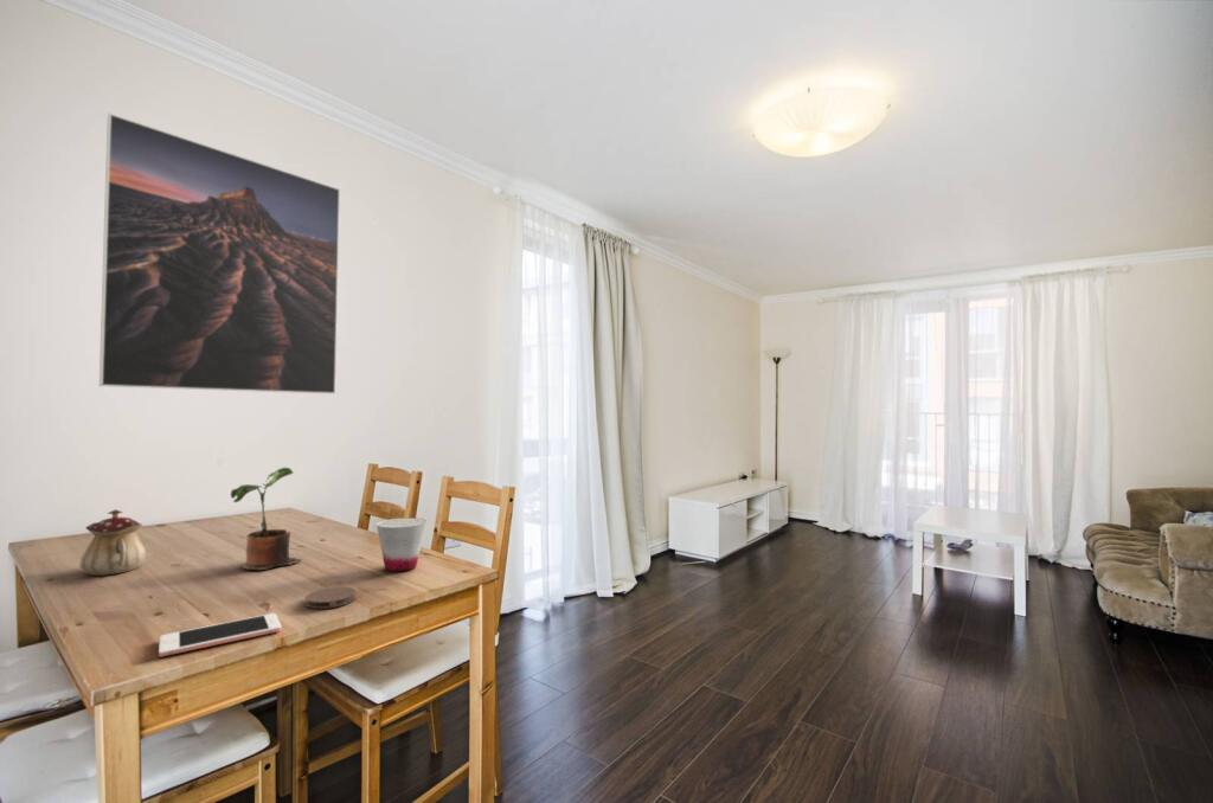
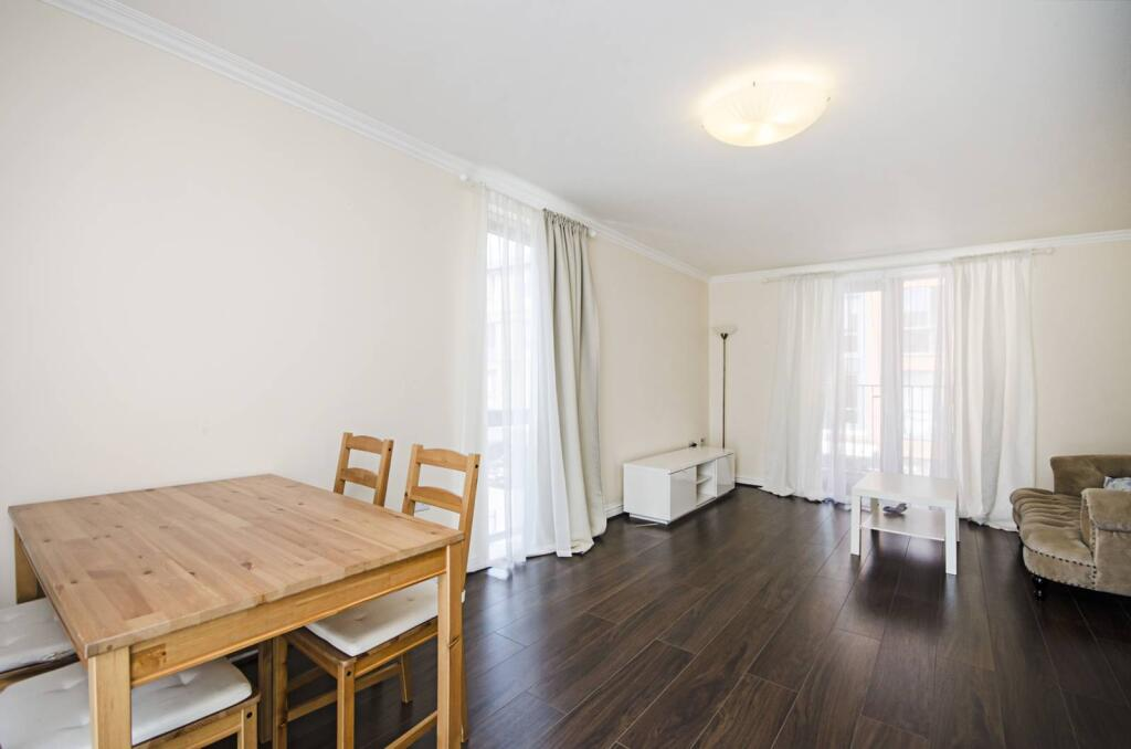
- coaster [304,585,358,610]
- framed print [98,113,341,396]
- cell phone [158,612,282,659]
- cup [376,516,428,572]
- potted plant [230,467,302,571]
- teapot [78,508,147,577]
